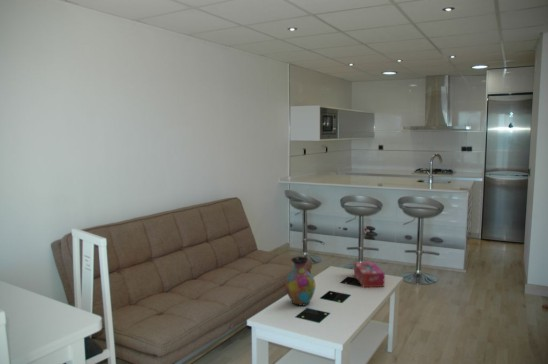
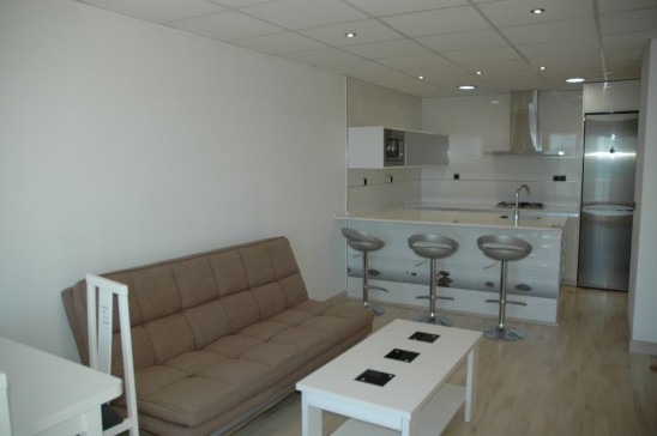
- tissue box [353,261,386,288]
- vase [284,255,317,307]
